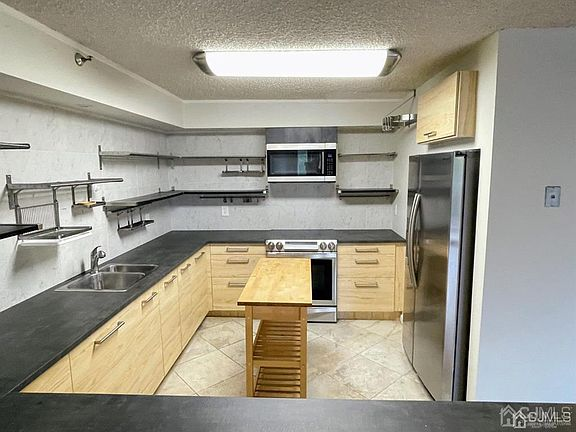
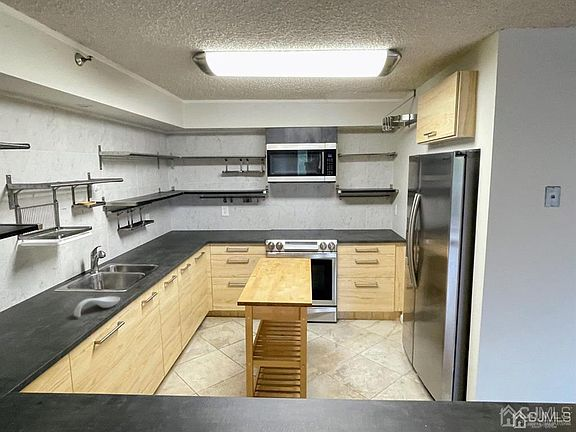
+ spoon rest [73,295,121,318]
